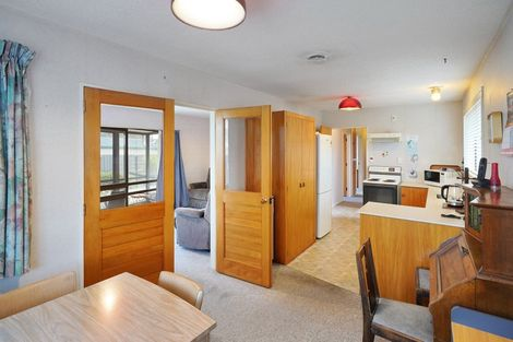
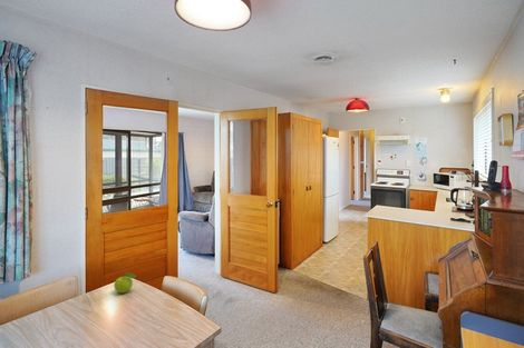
+ fruit [113,271,137,294]
